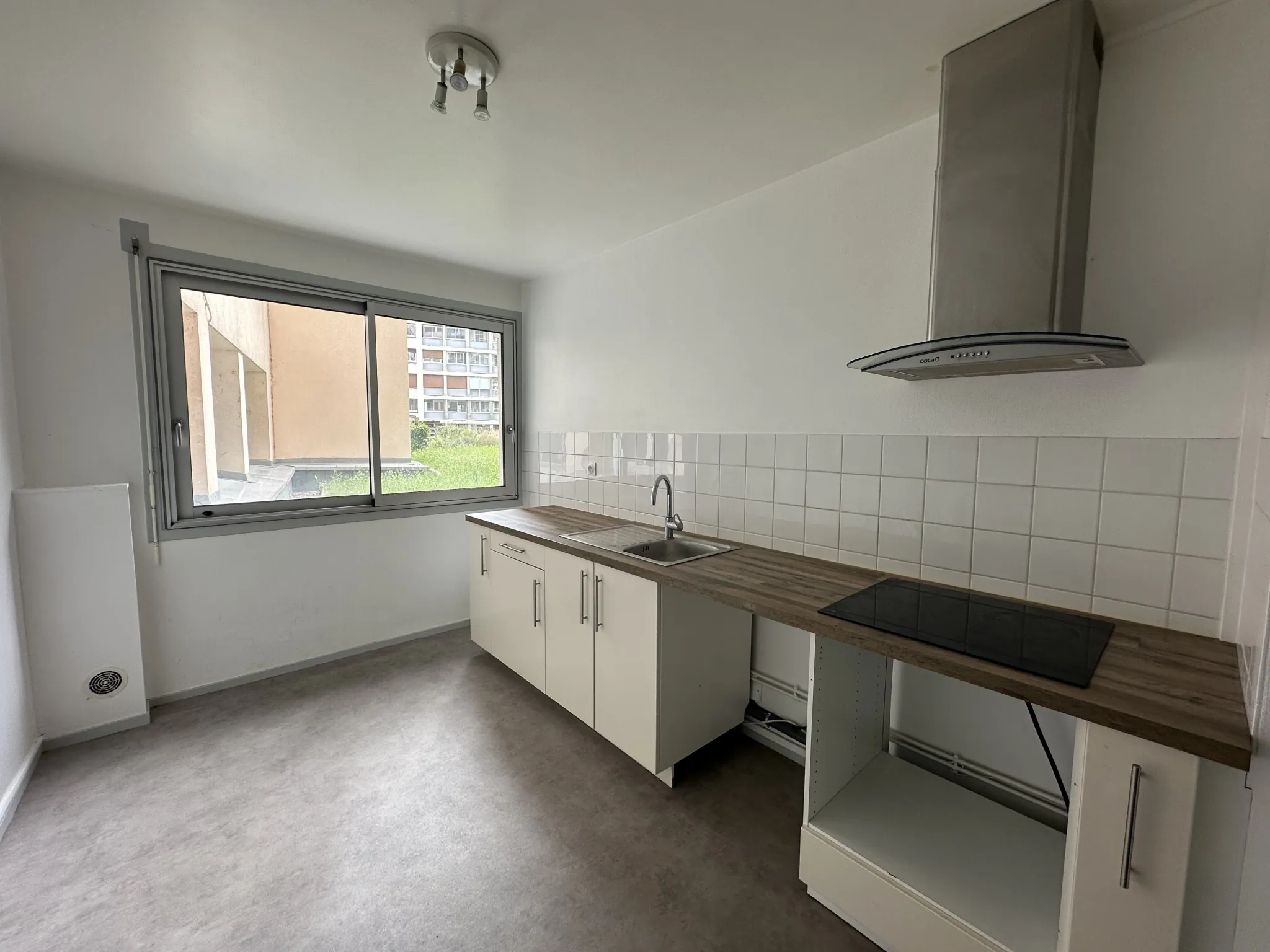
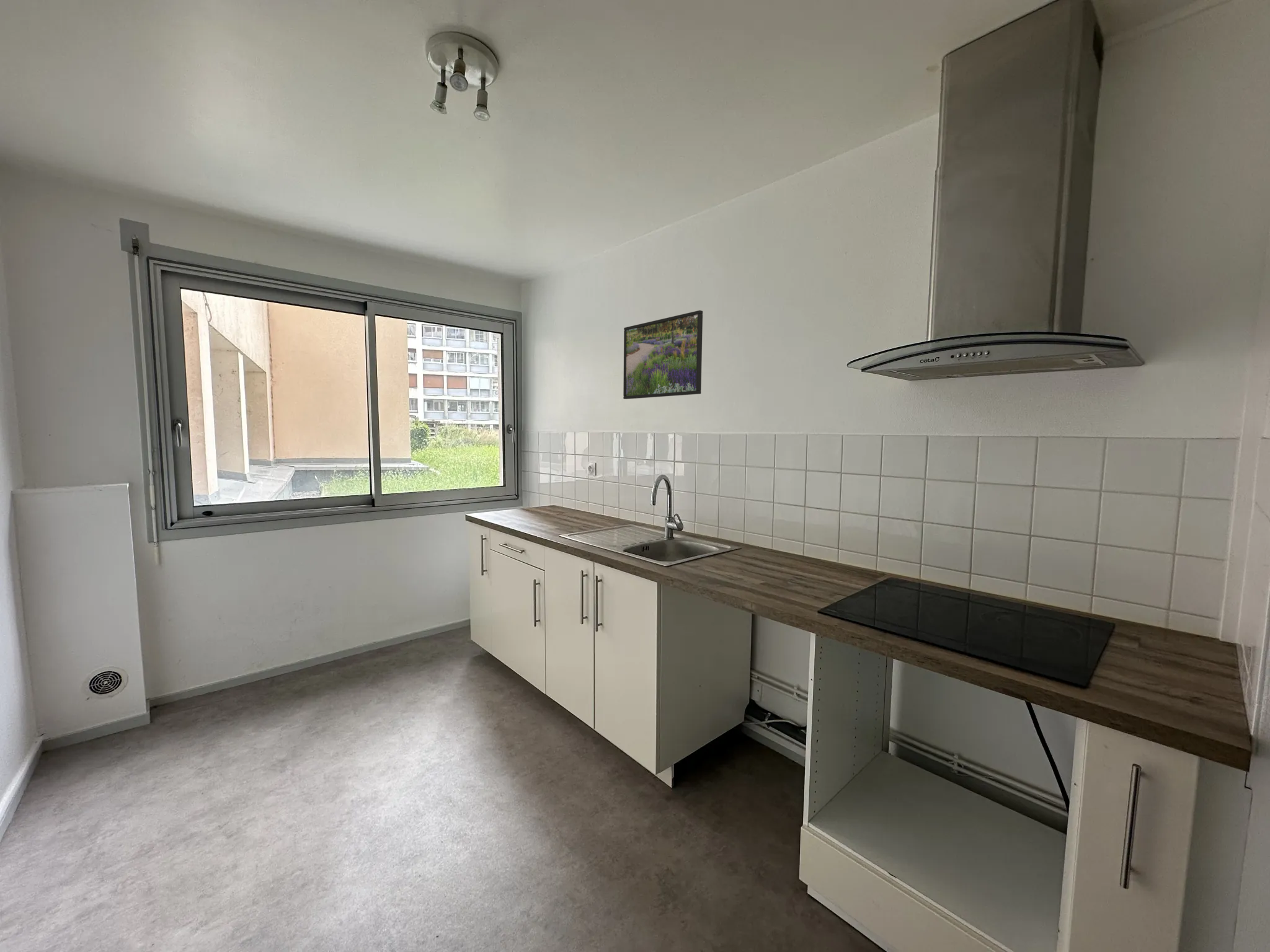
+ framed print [623,310,703,400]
